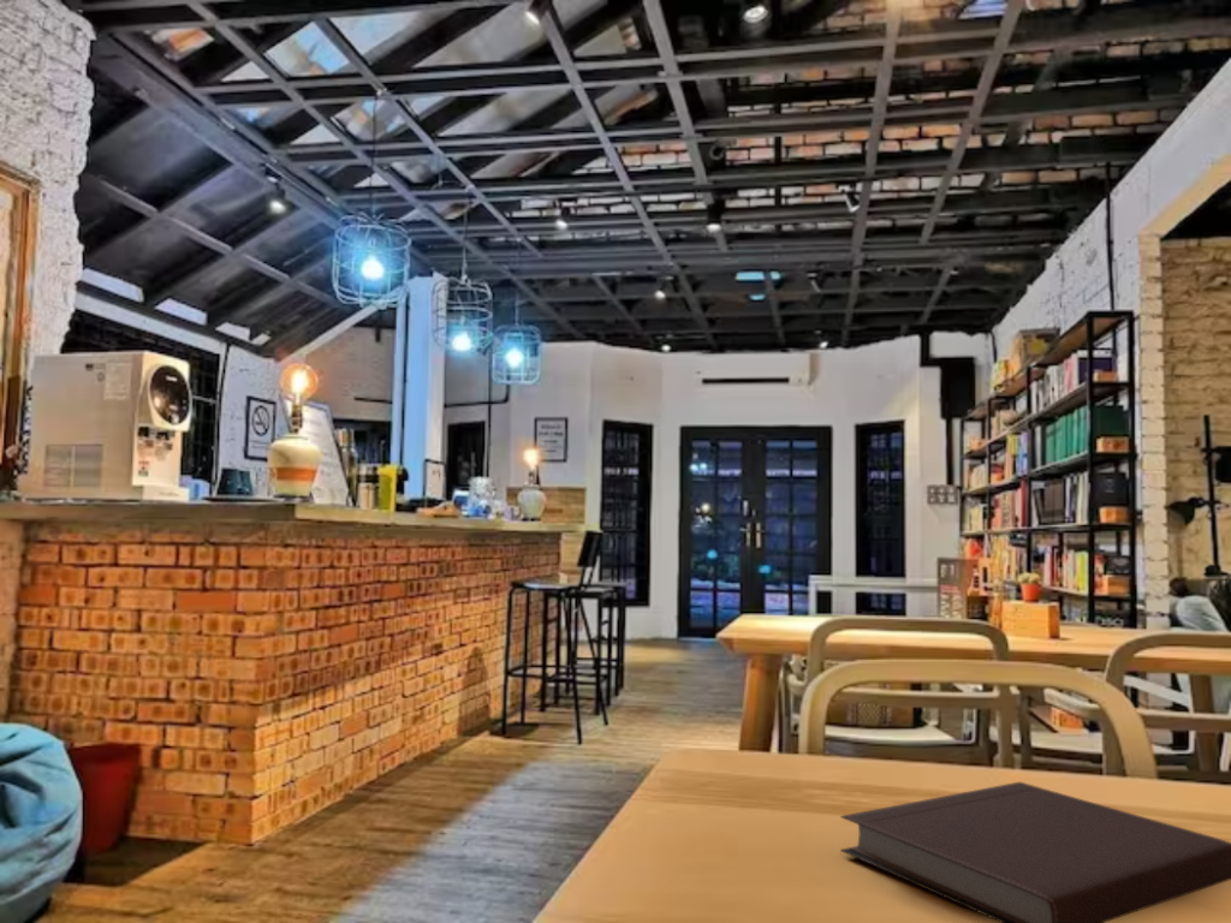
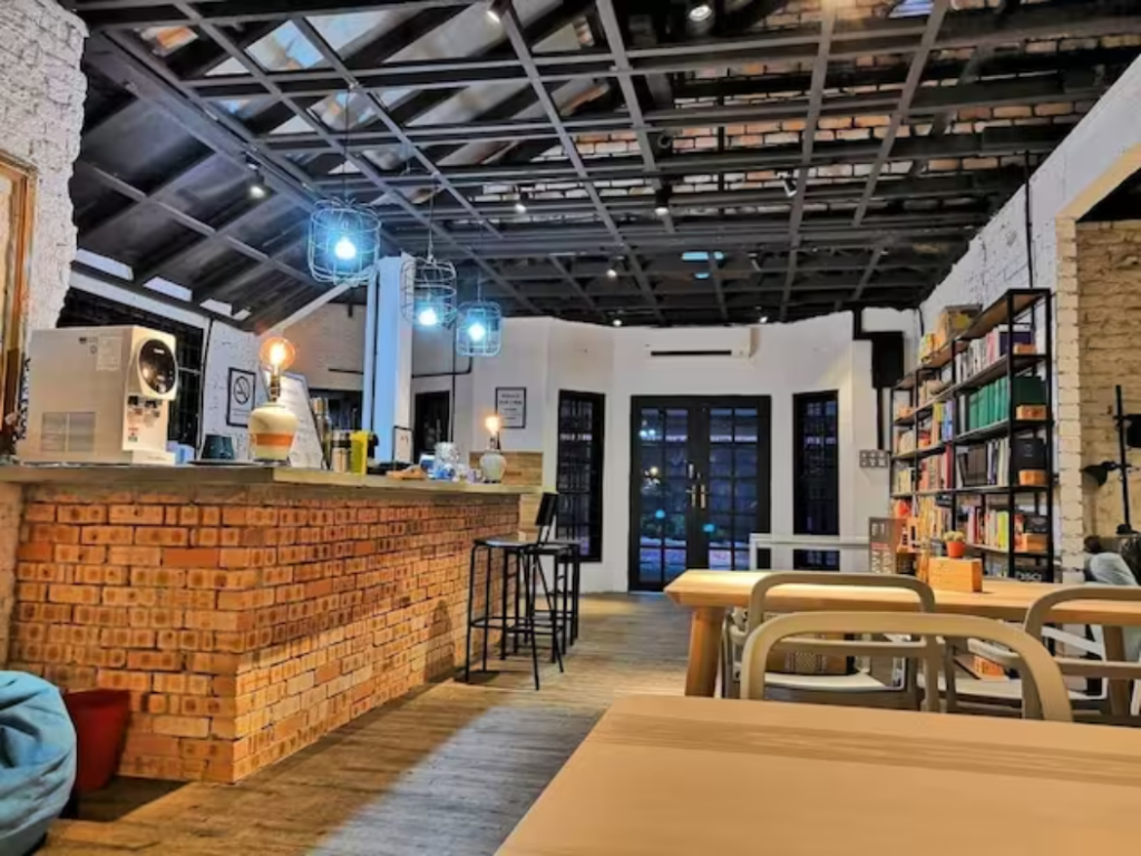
- notebook [839,781,1231,923]
